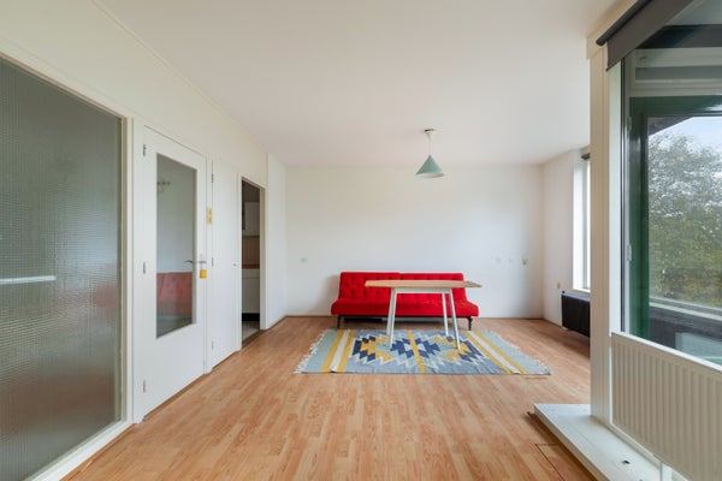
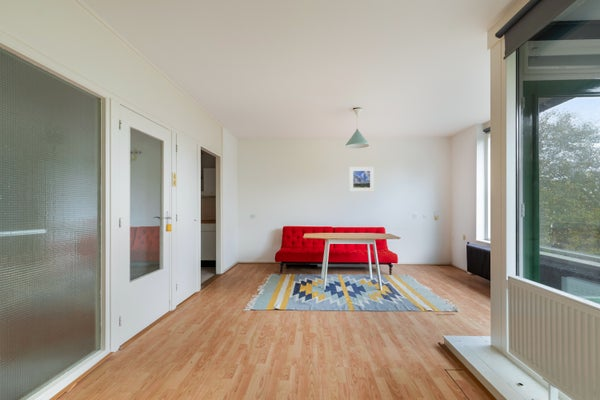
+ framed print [348,166,375,193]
